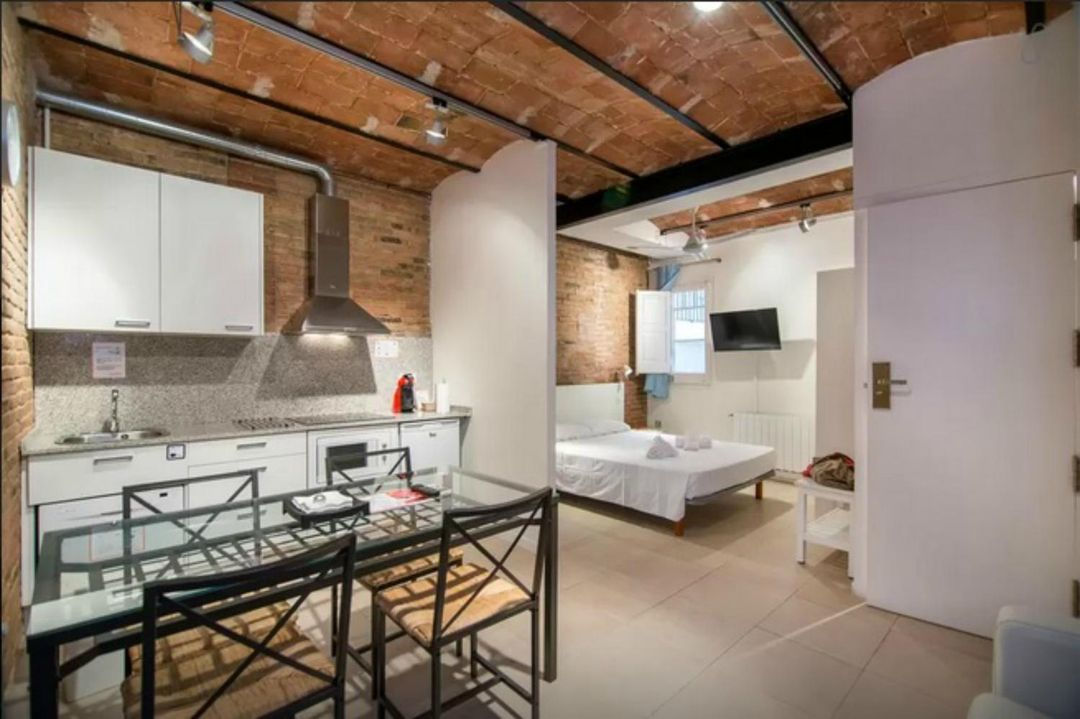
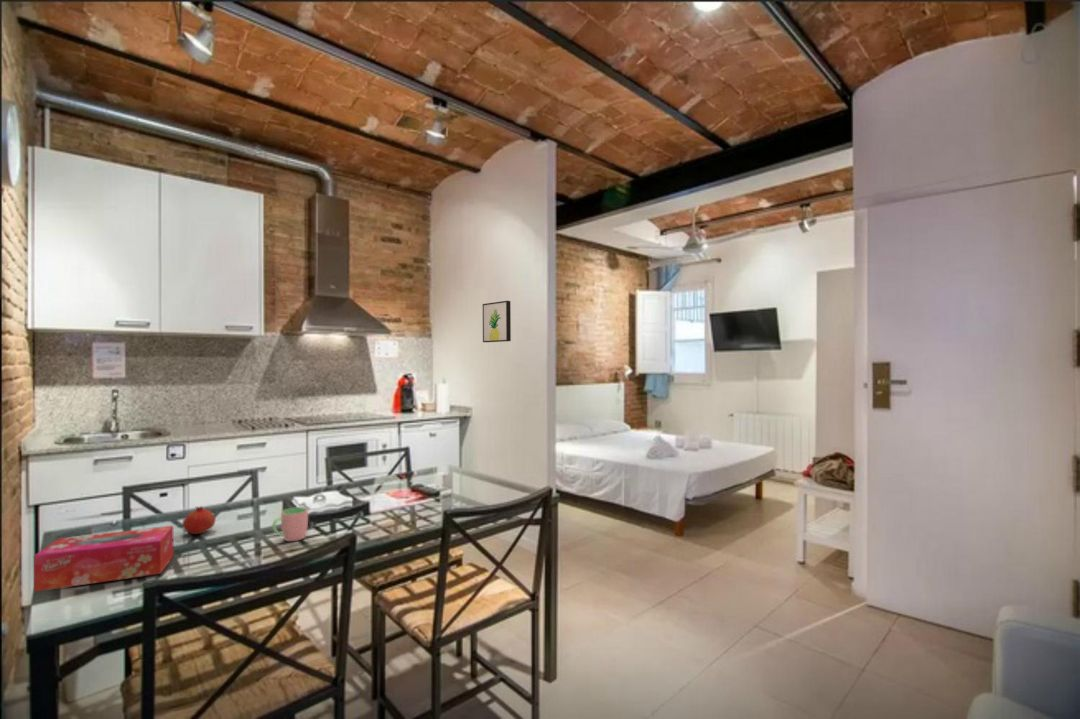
+ cup [271,506,309,542]
+ tissue box [33,525,175,593]
+ wall art [482,300,512,343]
+ fruit [182,505,216,535]
